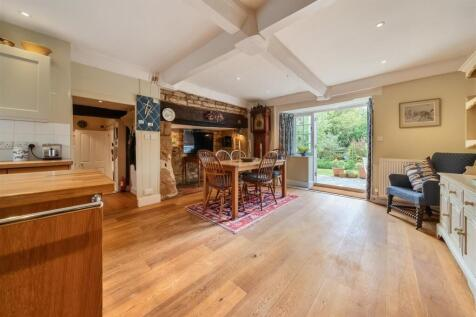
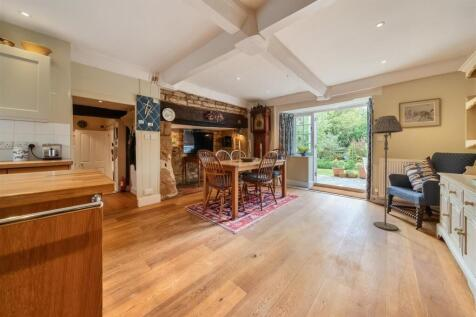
+ floor lamp [370,115,404,231]
